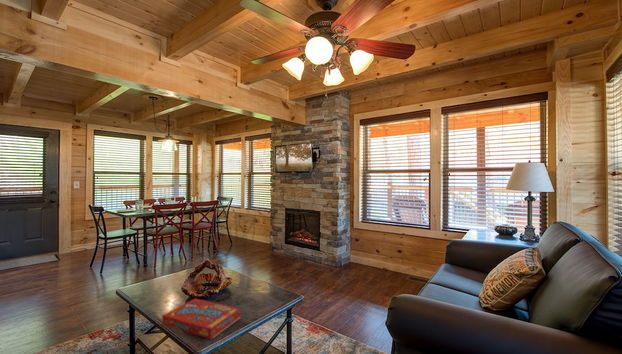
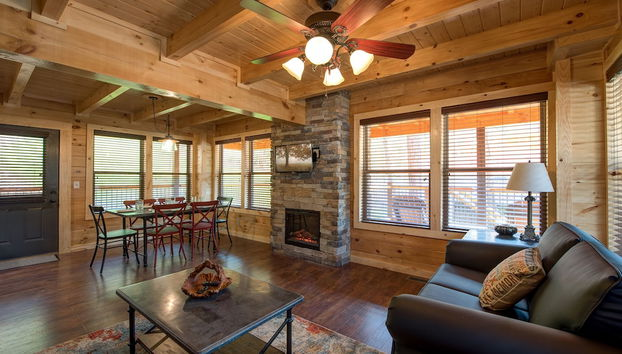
- snack box [161,297,242,340]
